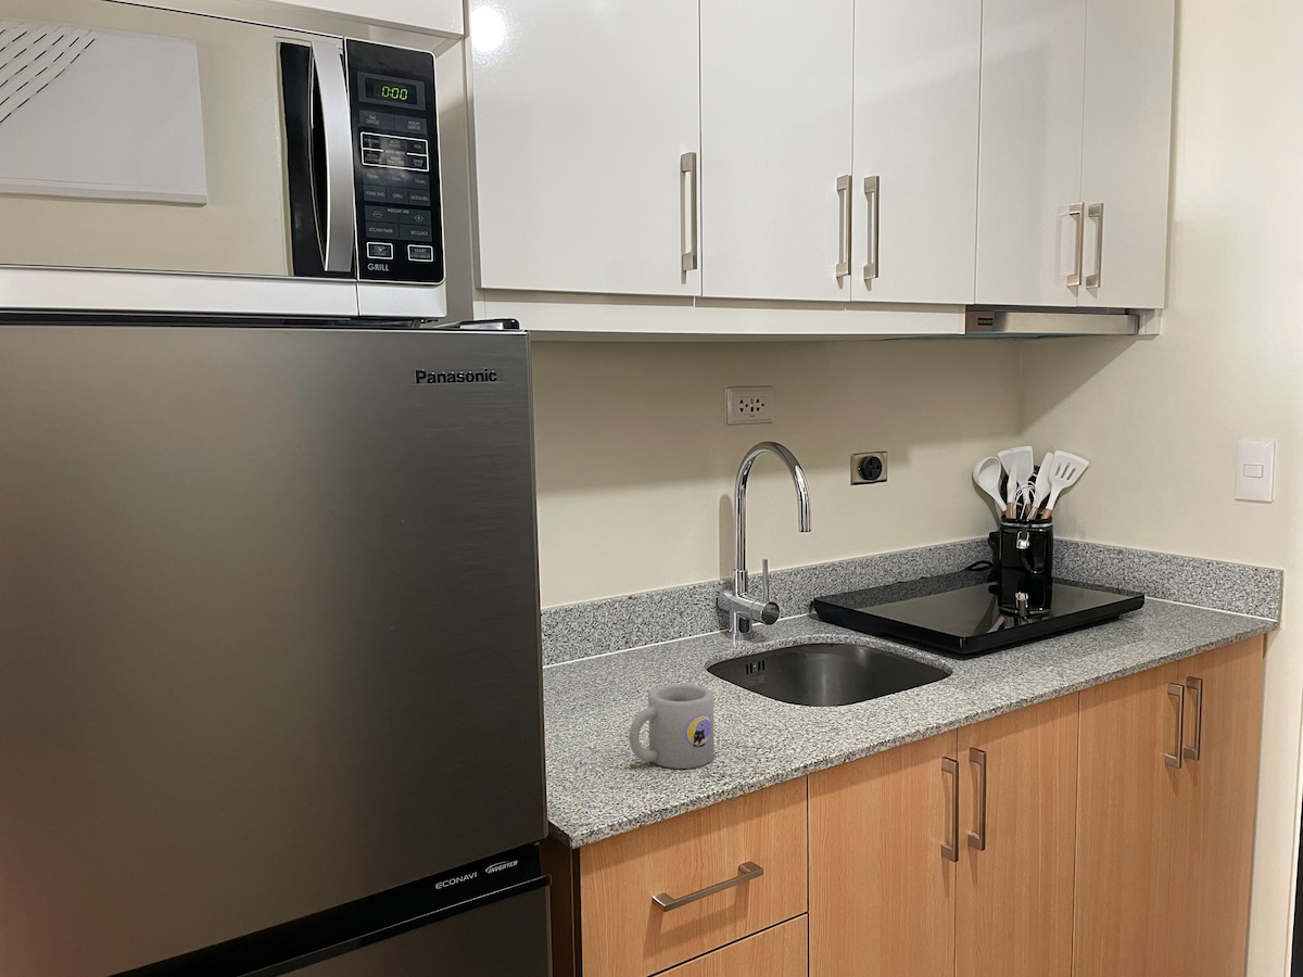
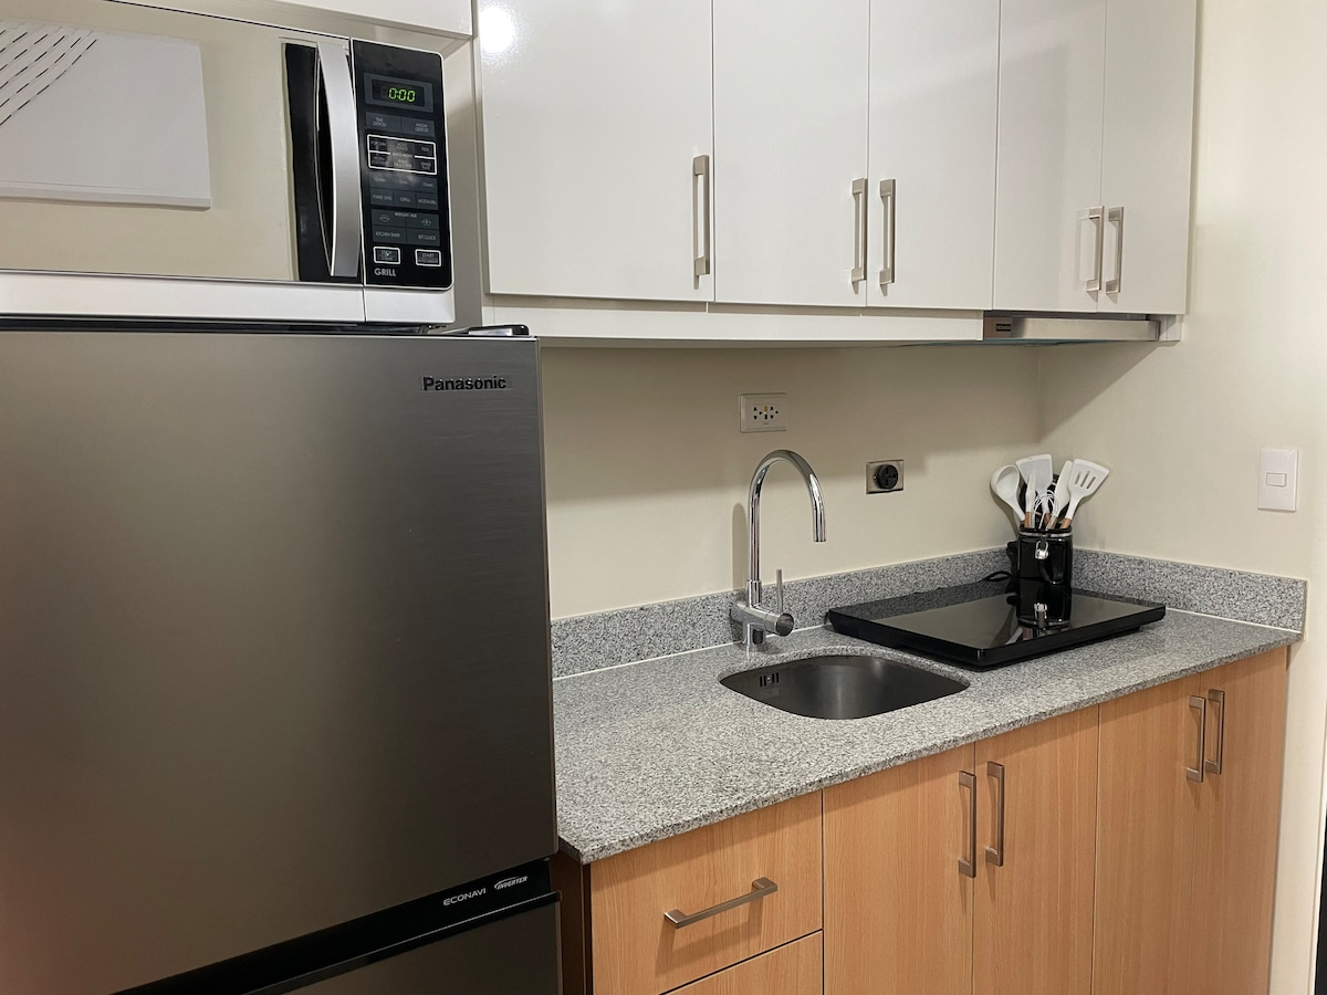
- mug [628,683,716,770]
